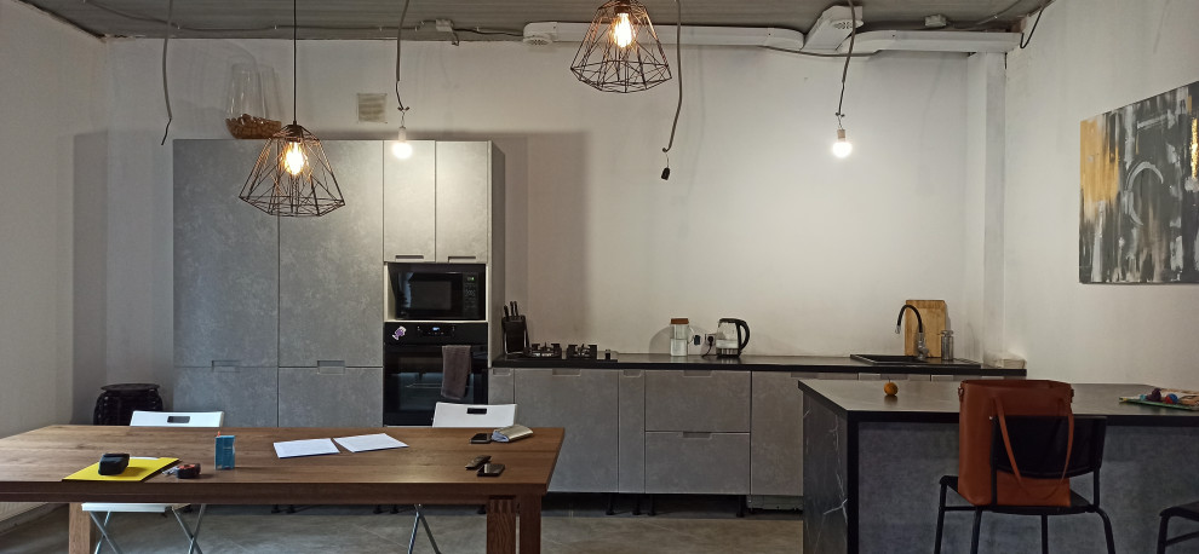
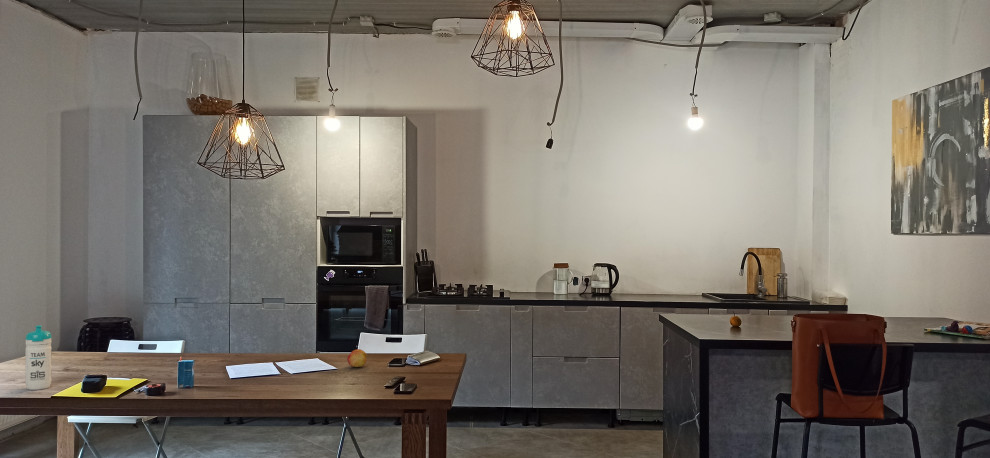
+ water bottle [24,324,53,391]
+ fruit [346,348,367,368]
